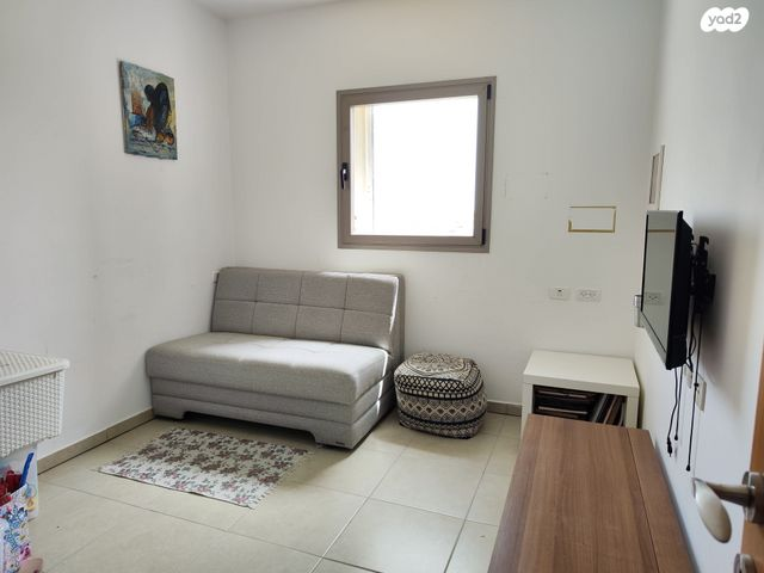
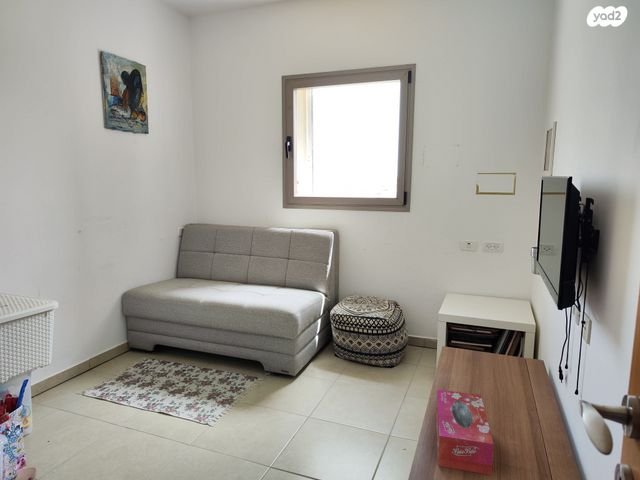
+ tissue box [435,389,495,476]
